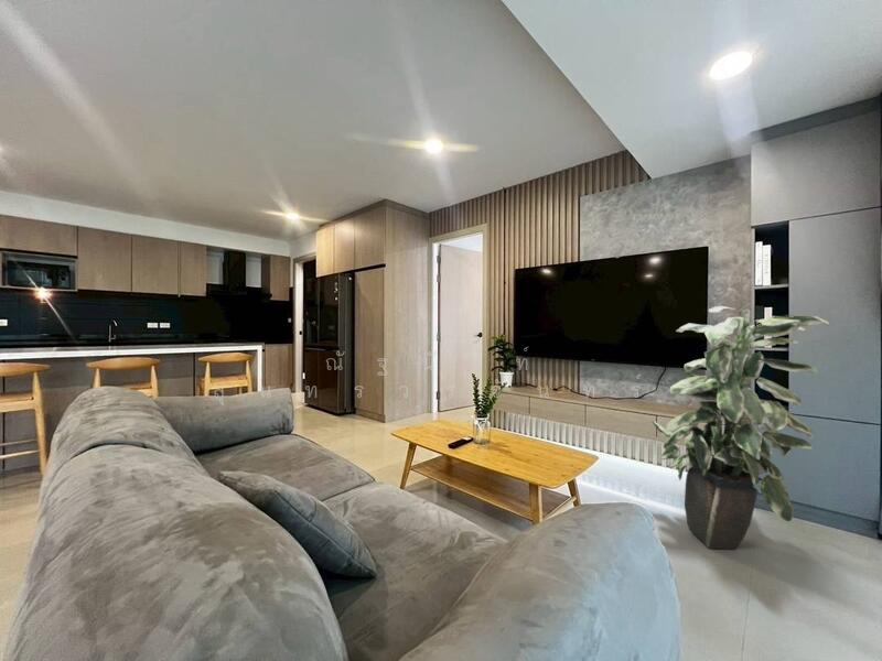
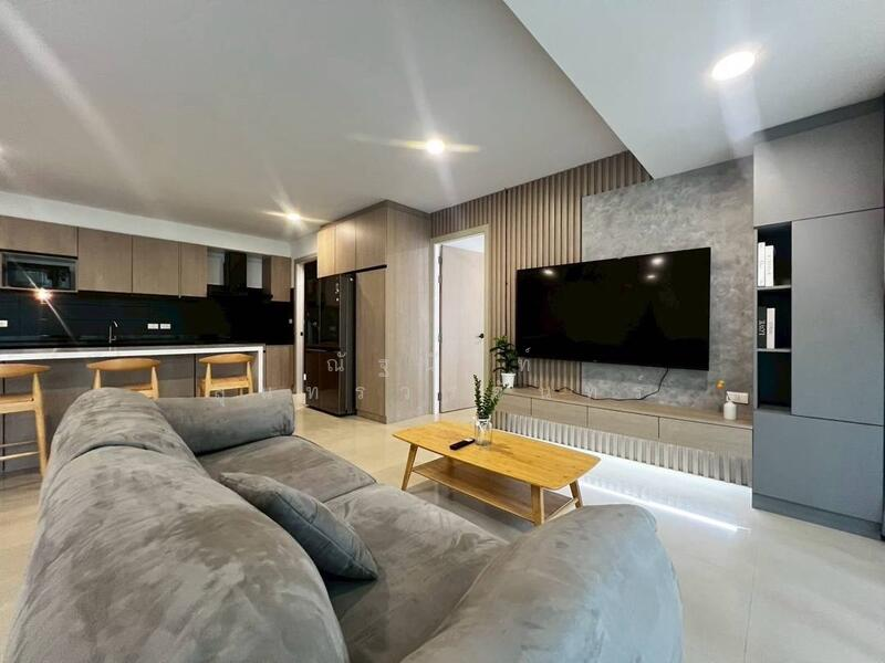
- indoor plant [650,305,830,551]
